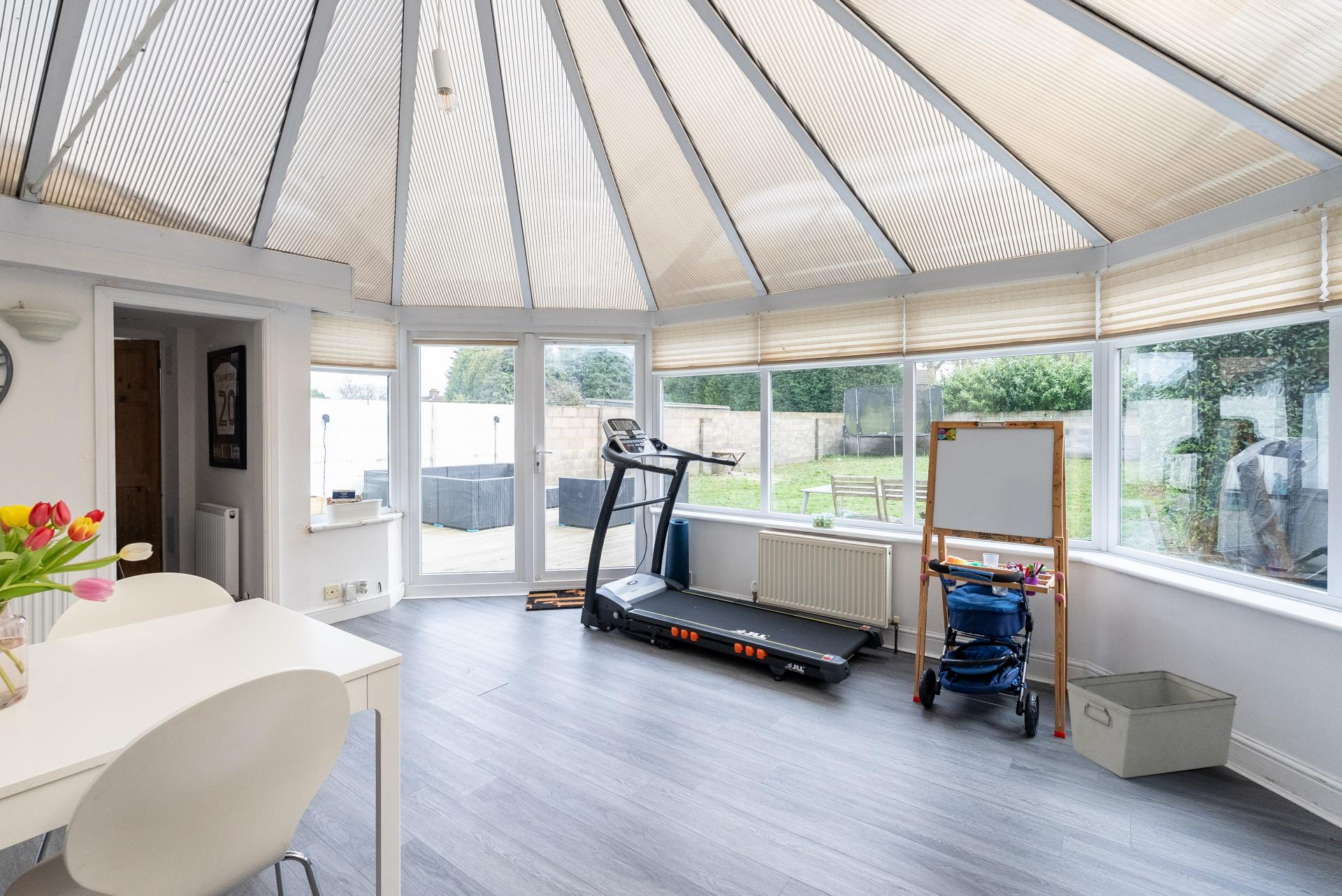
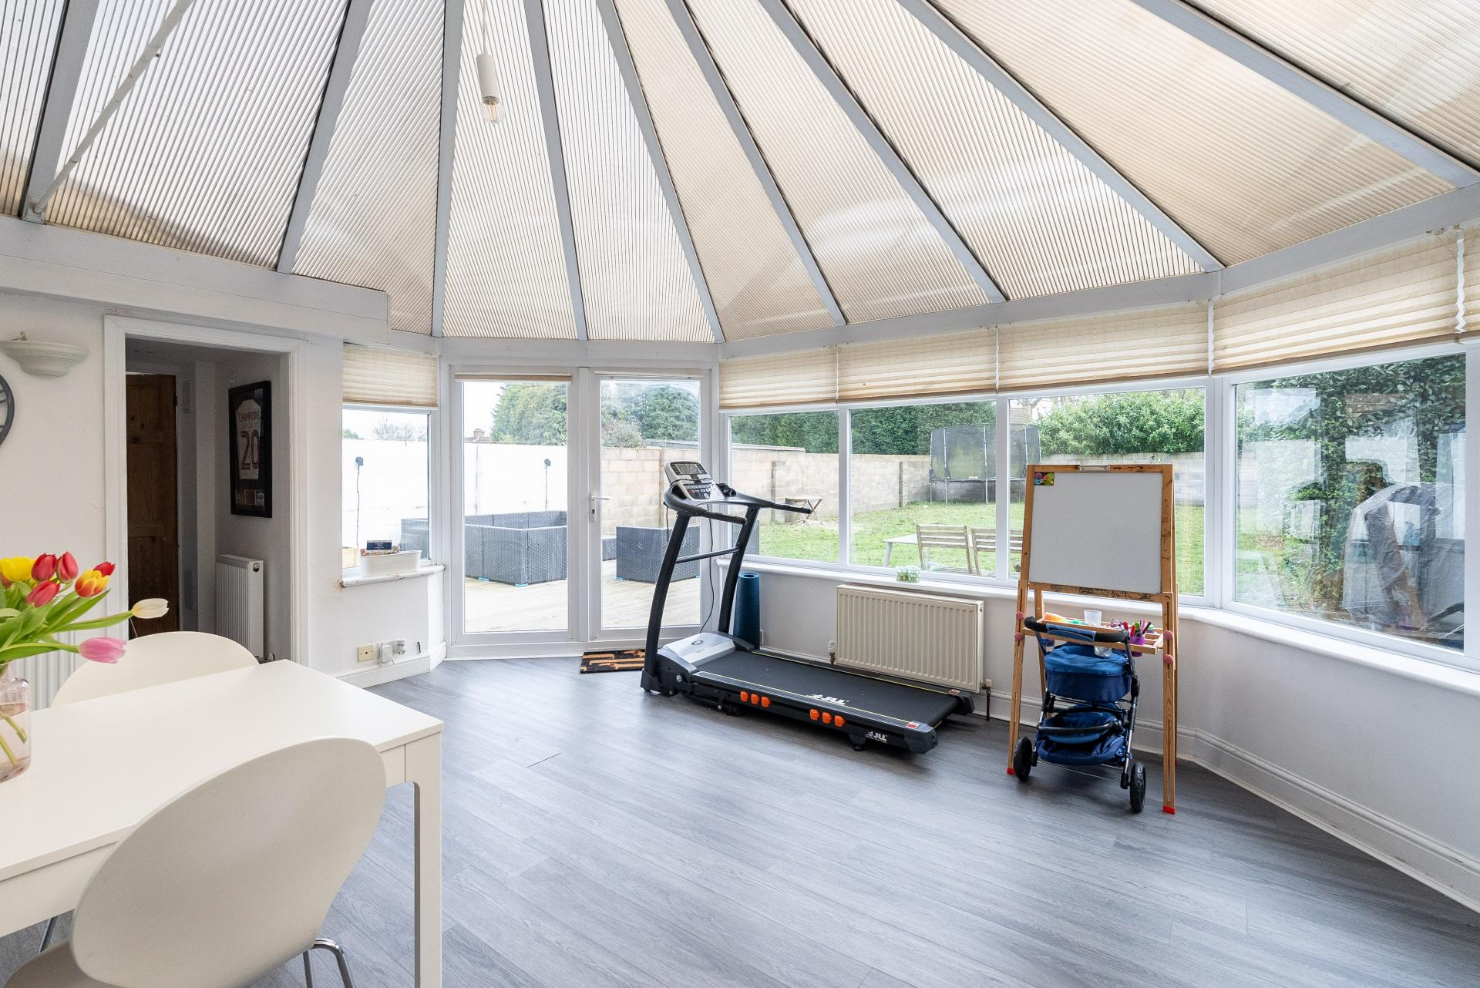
- storage bin [1066,670,1238,779]
